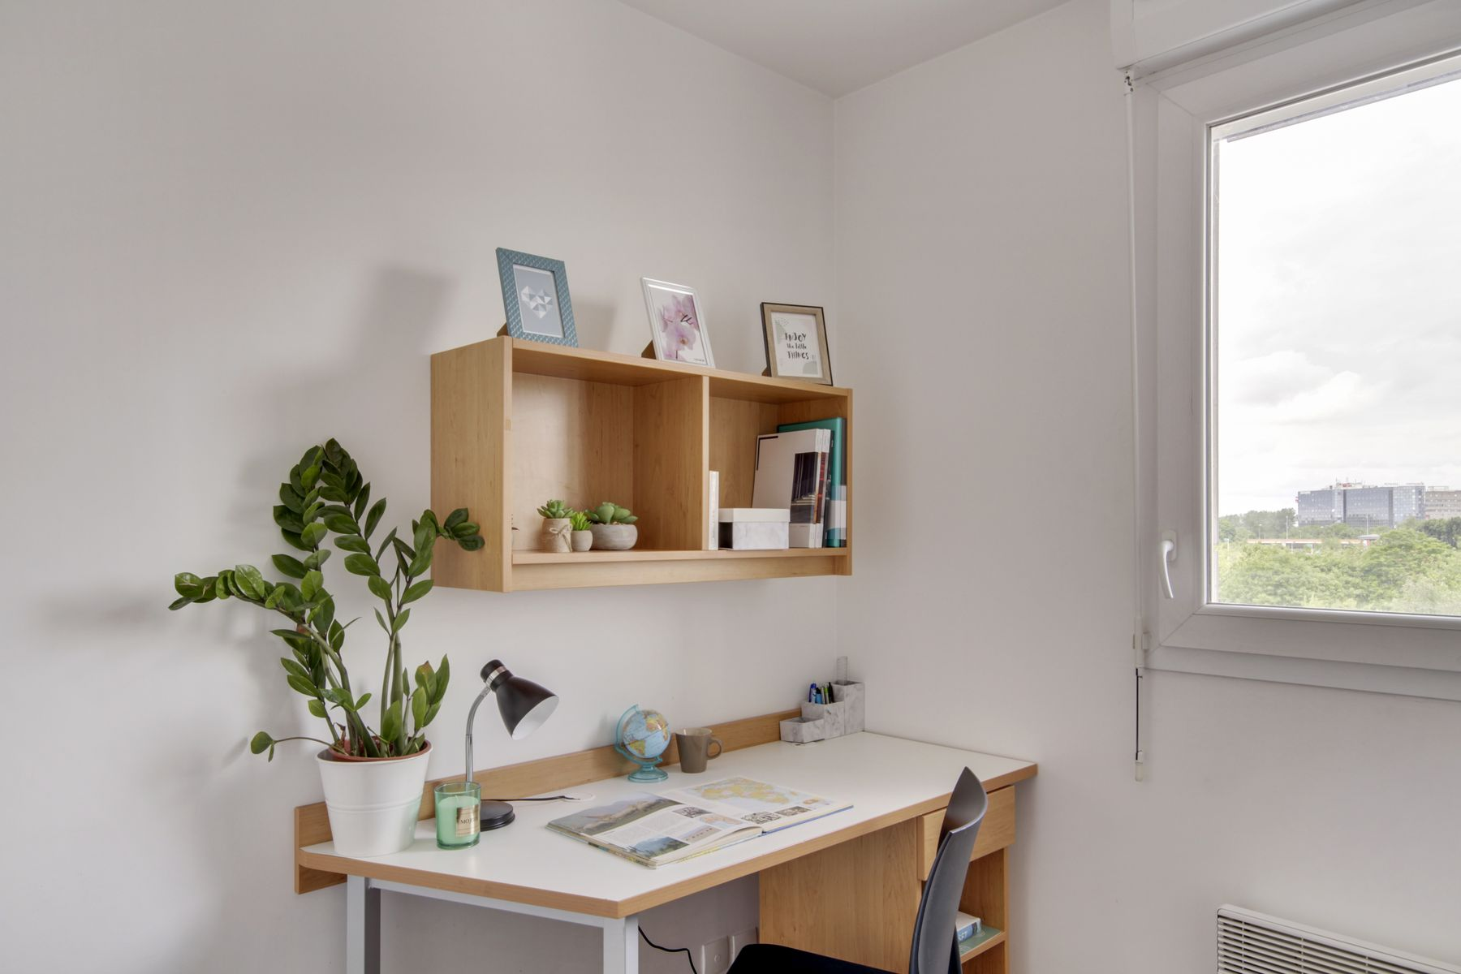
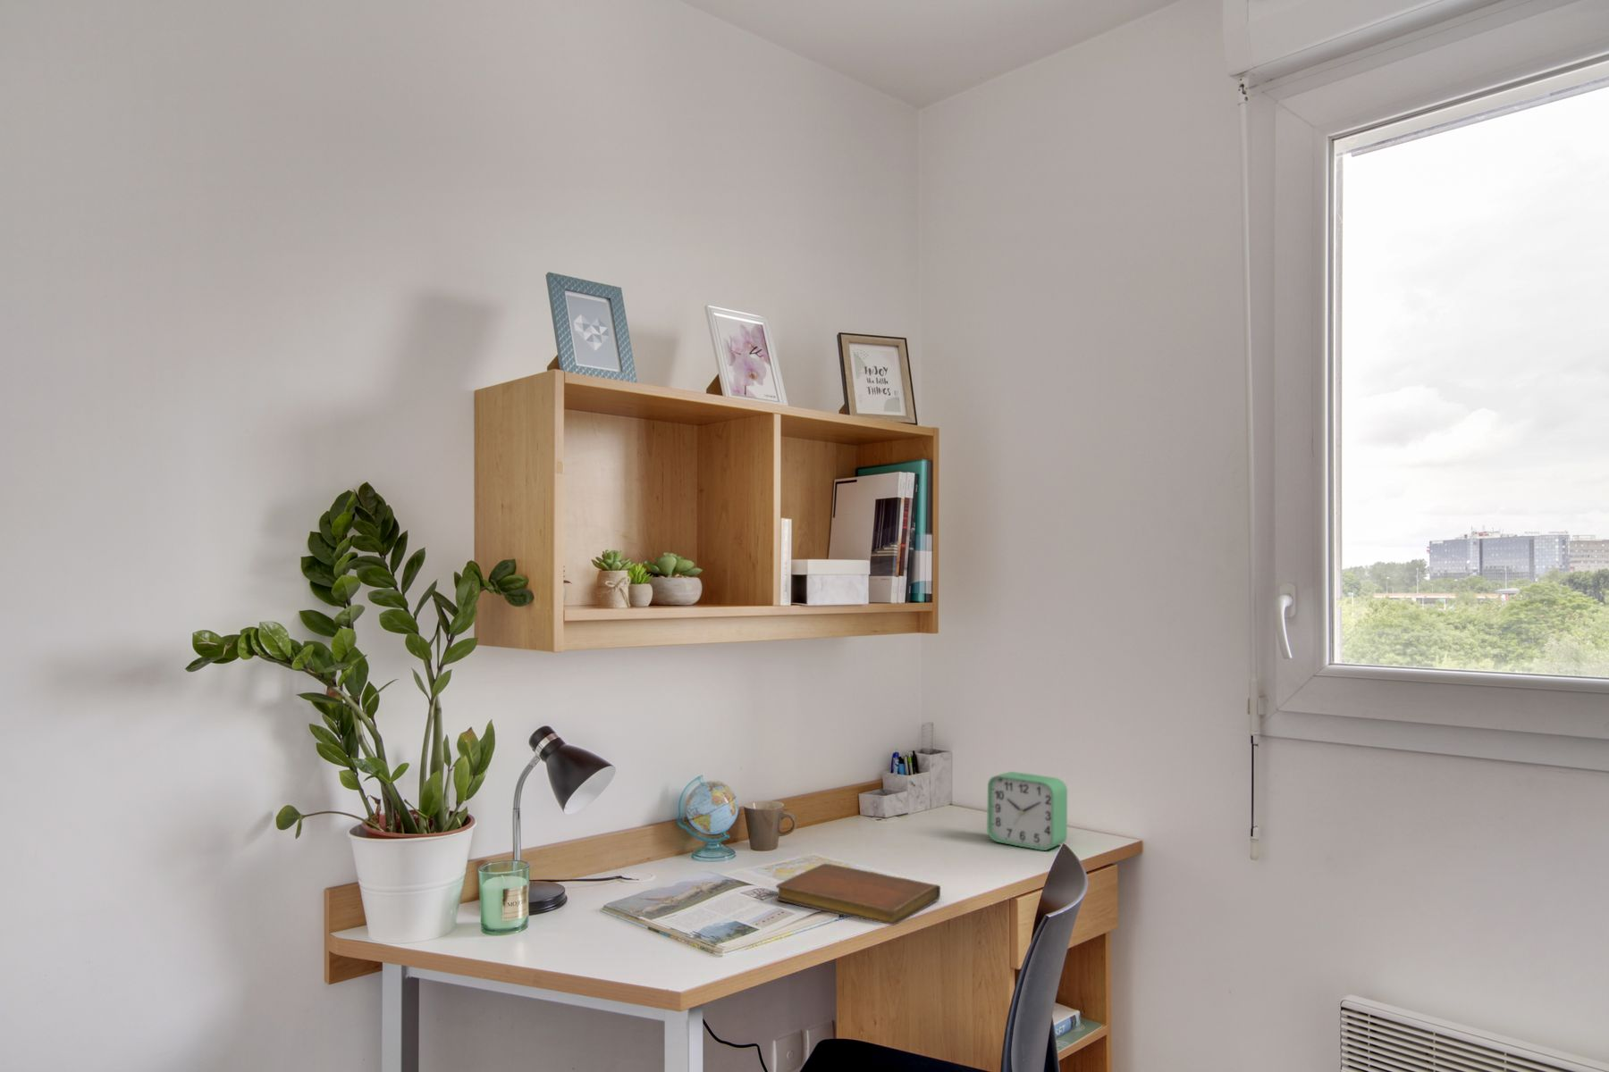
+ alarm clock [986,770,1068,852]
+ notebook [775,863,941,926]
